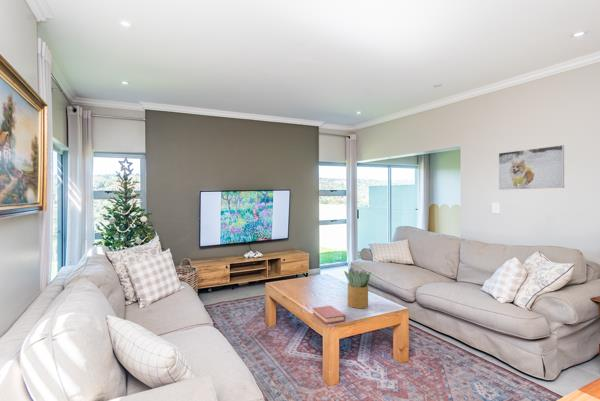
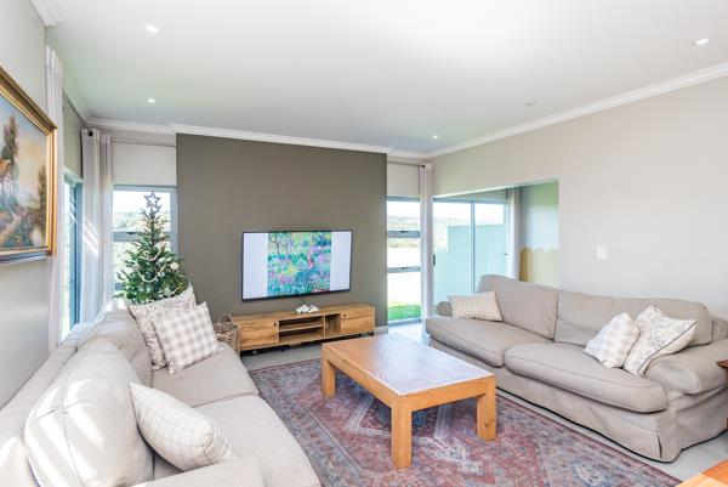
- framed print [498,144,565,191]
- potted plant [343,267,372,309]
- book [312,305,346,325]
